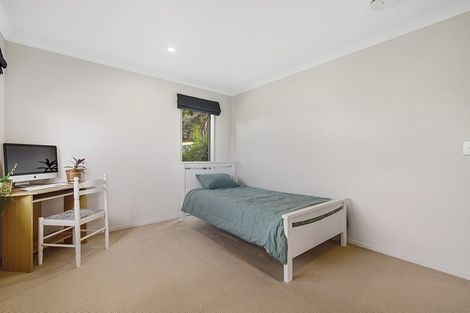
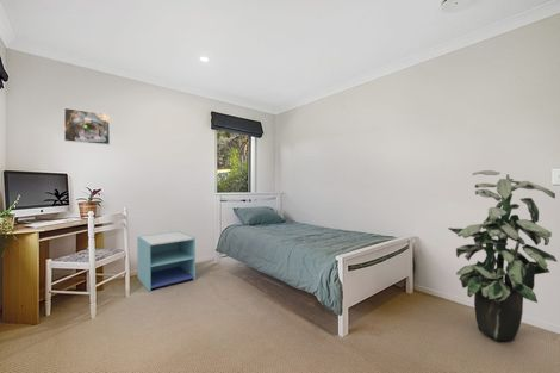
+ indoor plant [447,169,559,342]
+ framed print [63,107,111,147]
+ nightstand [136,230,197,292]
